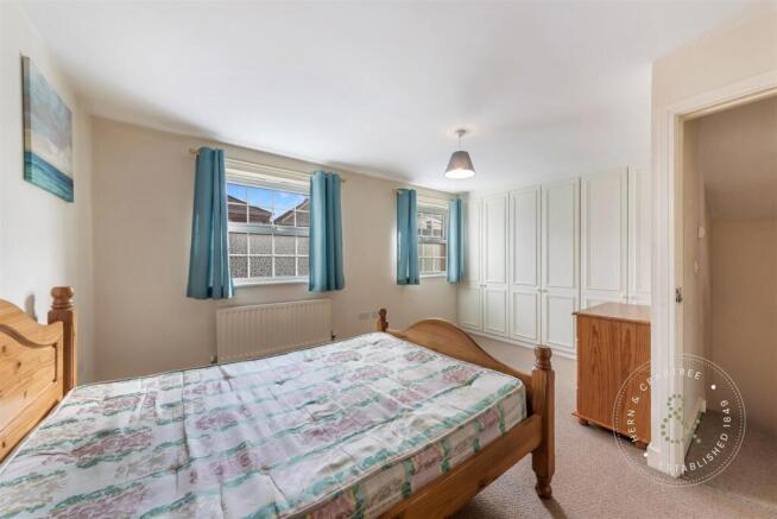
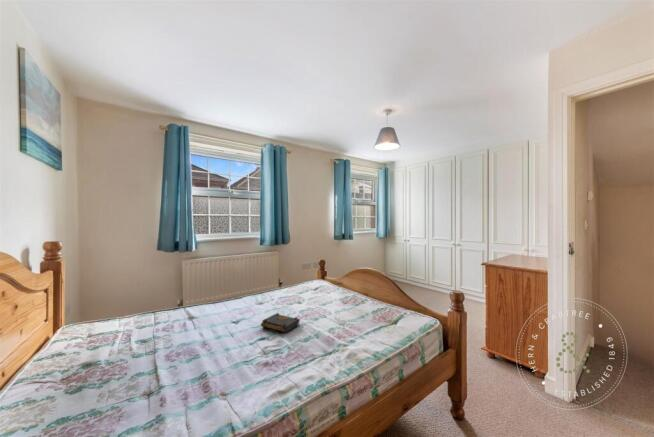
+ book [260,312,301,334]
